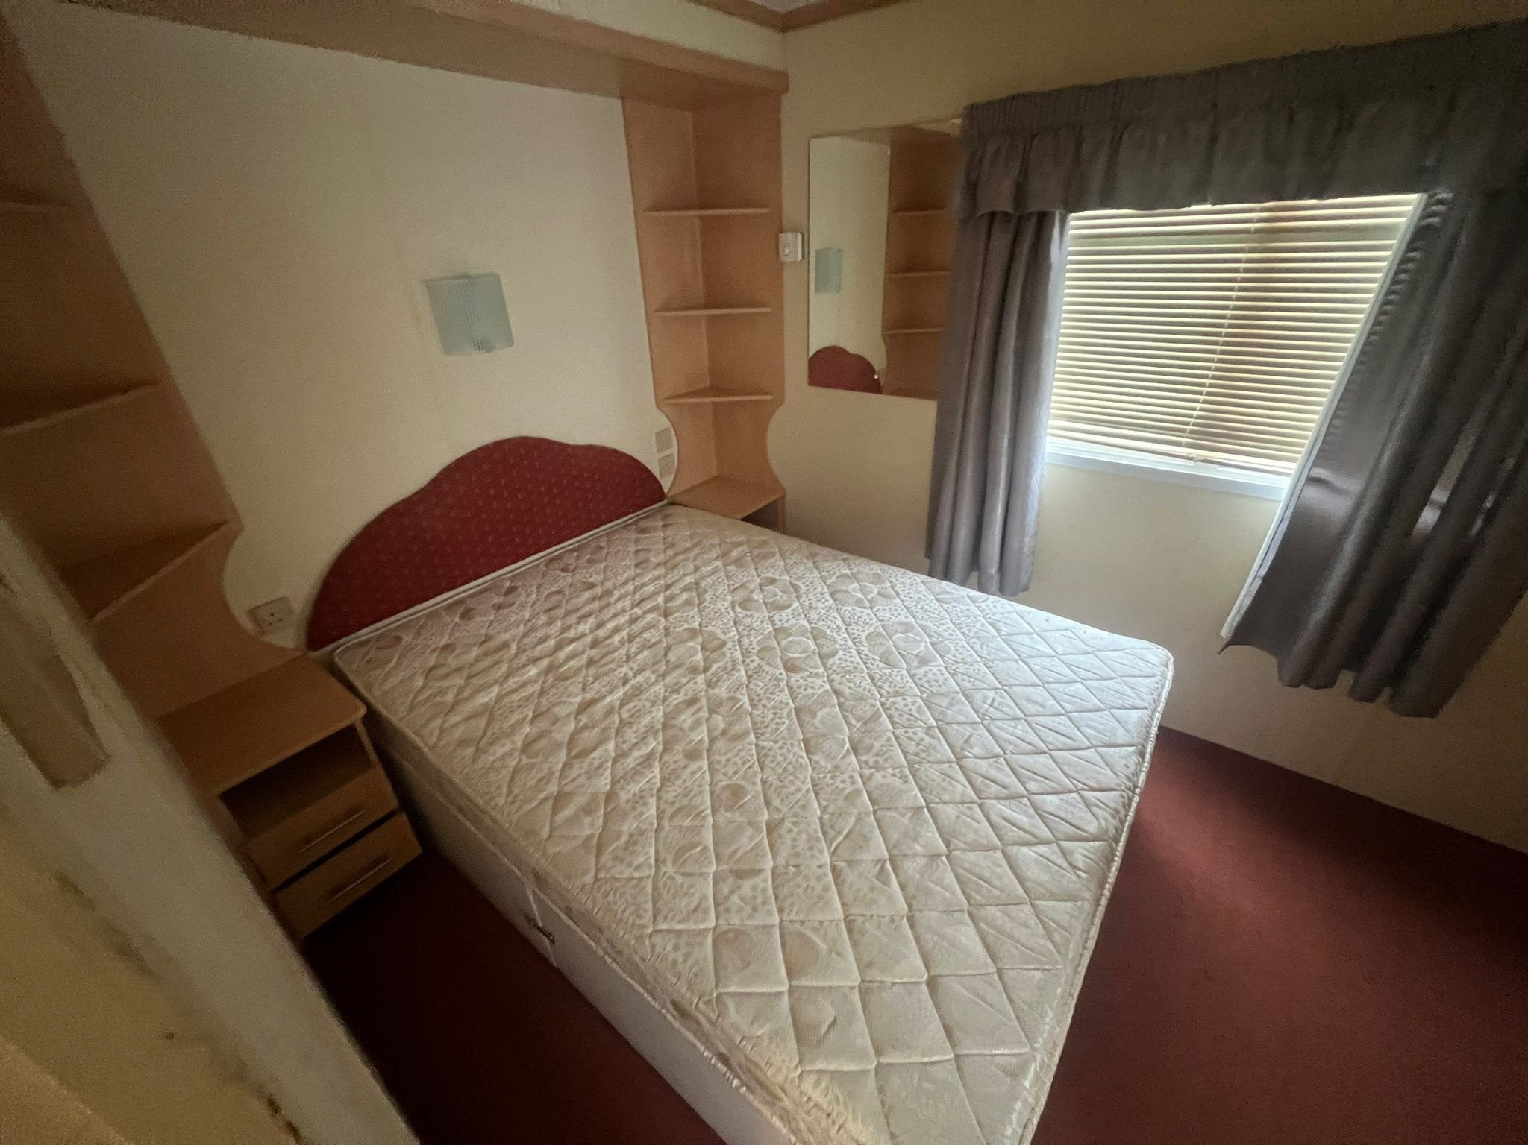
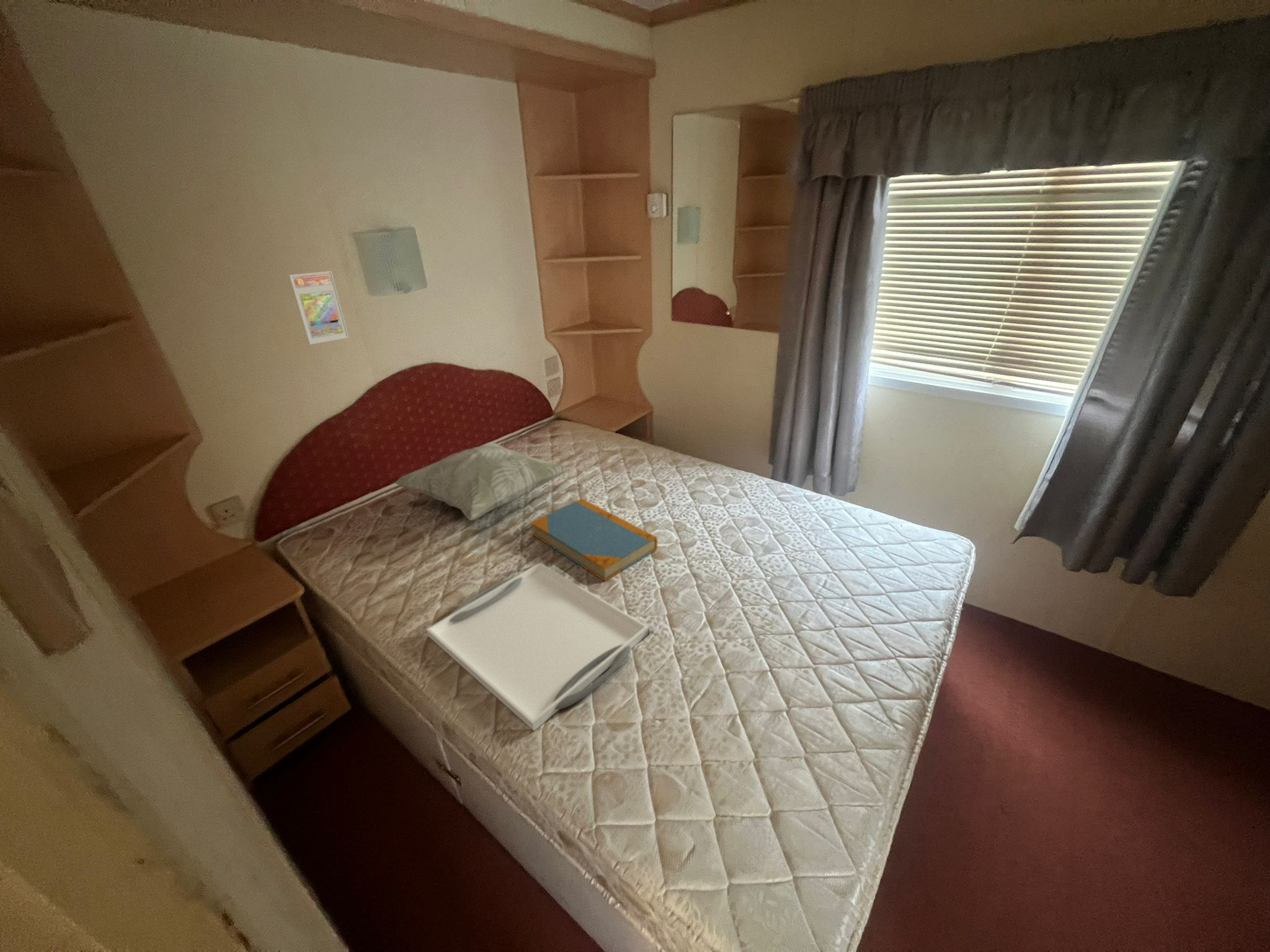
+ serving tray [426,562,649,731]
+ trading card display case [288,270,349,345]
+ book [530,498,658,582]
+ decorative pillow [394,441,569,521]
